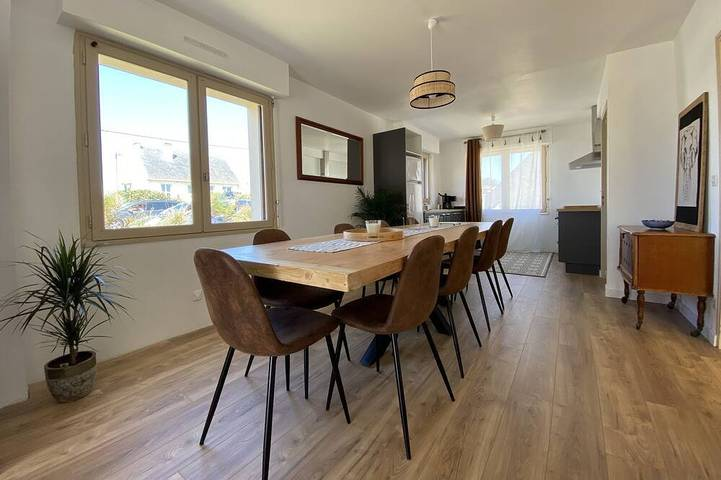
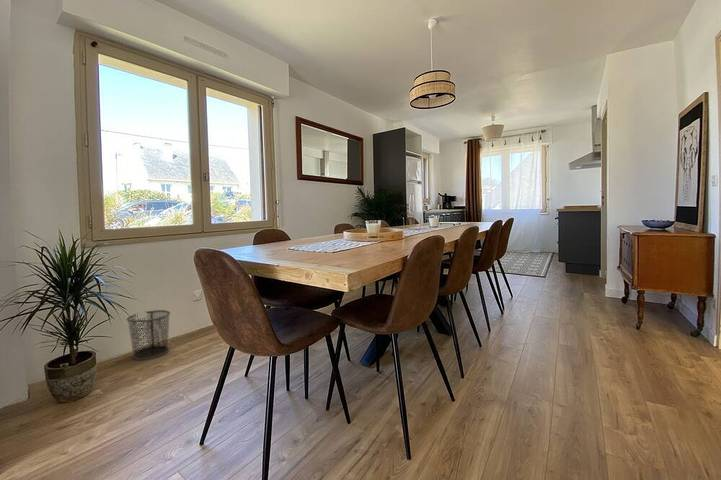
+ waste bin [126,309,171,361]
